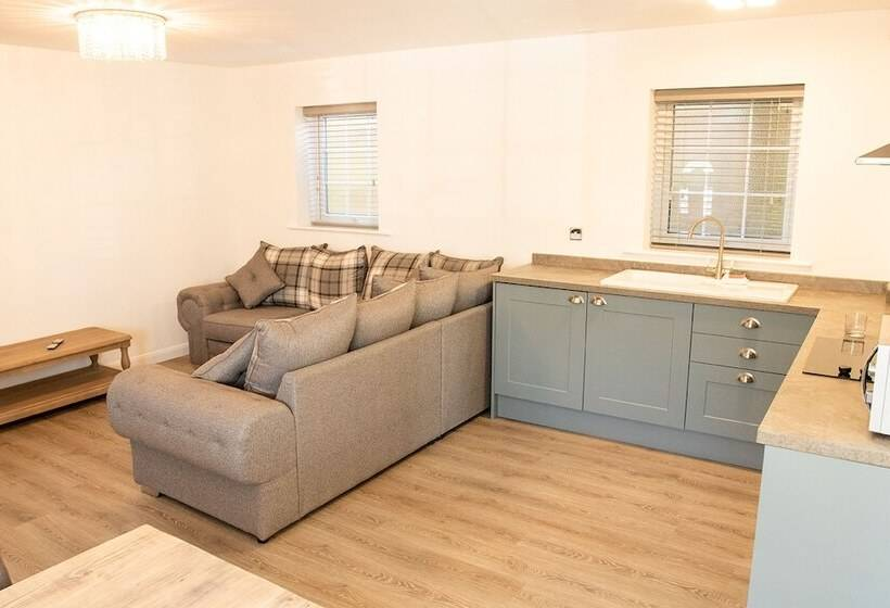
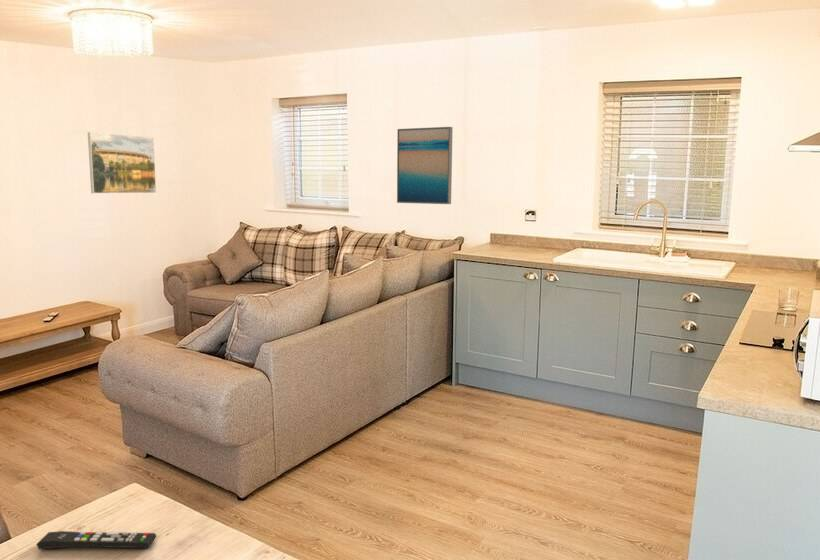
+ wall art [396,126,454,205]
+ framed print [87,131,157,194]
+ remote control [35,530,157,550]
